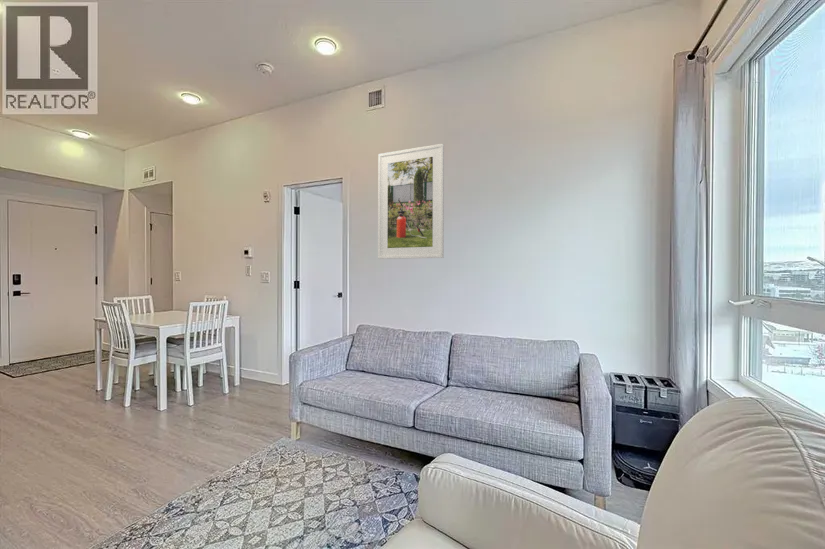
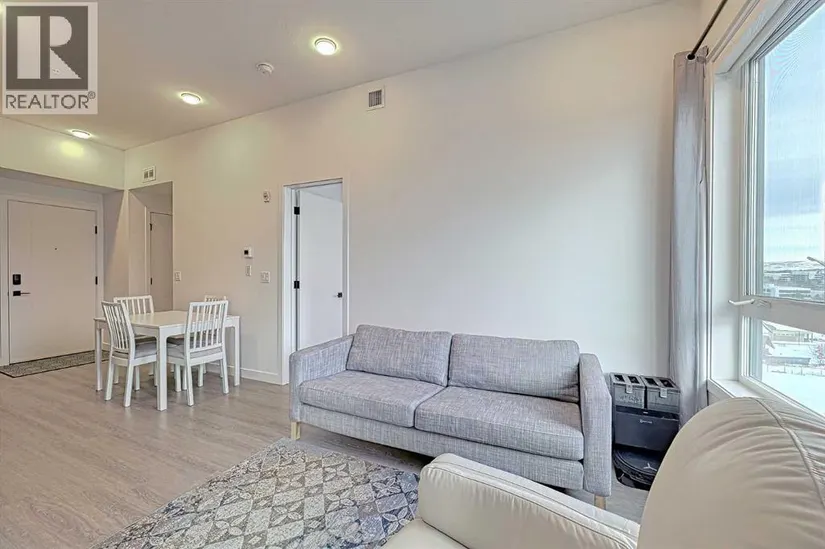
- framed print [377,143,445,260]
